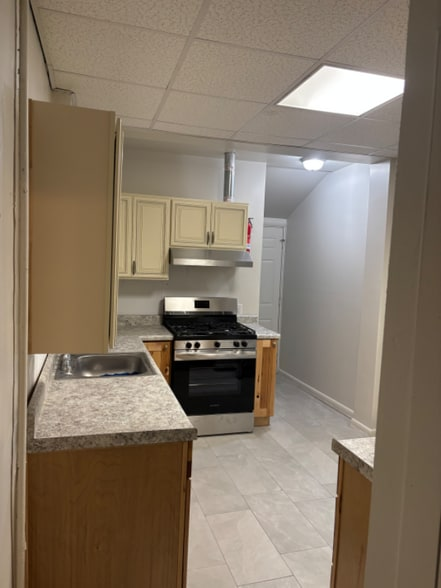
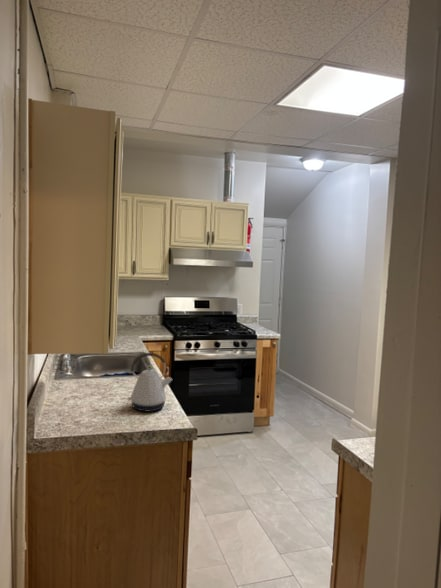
+ kettle [126,351,173,413]
